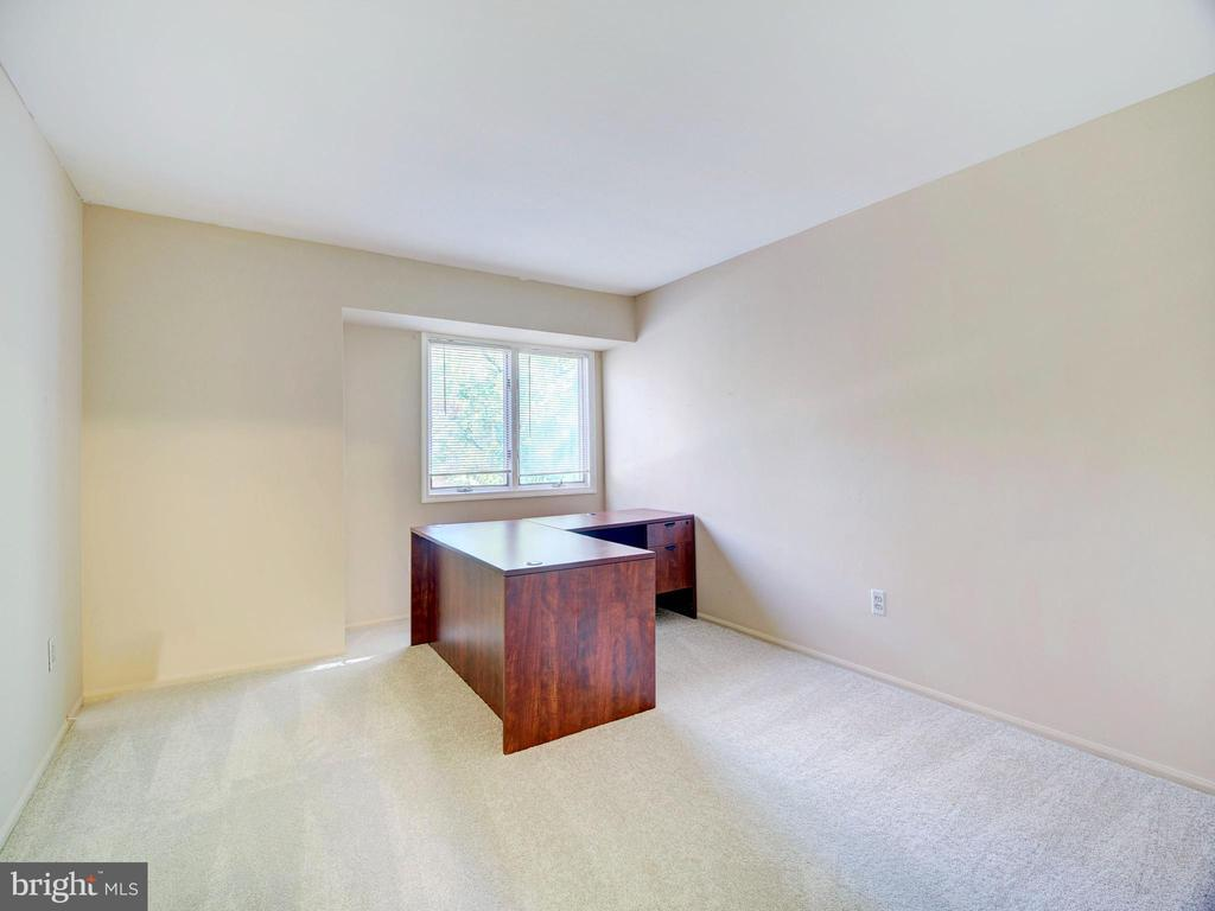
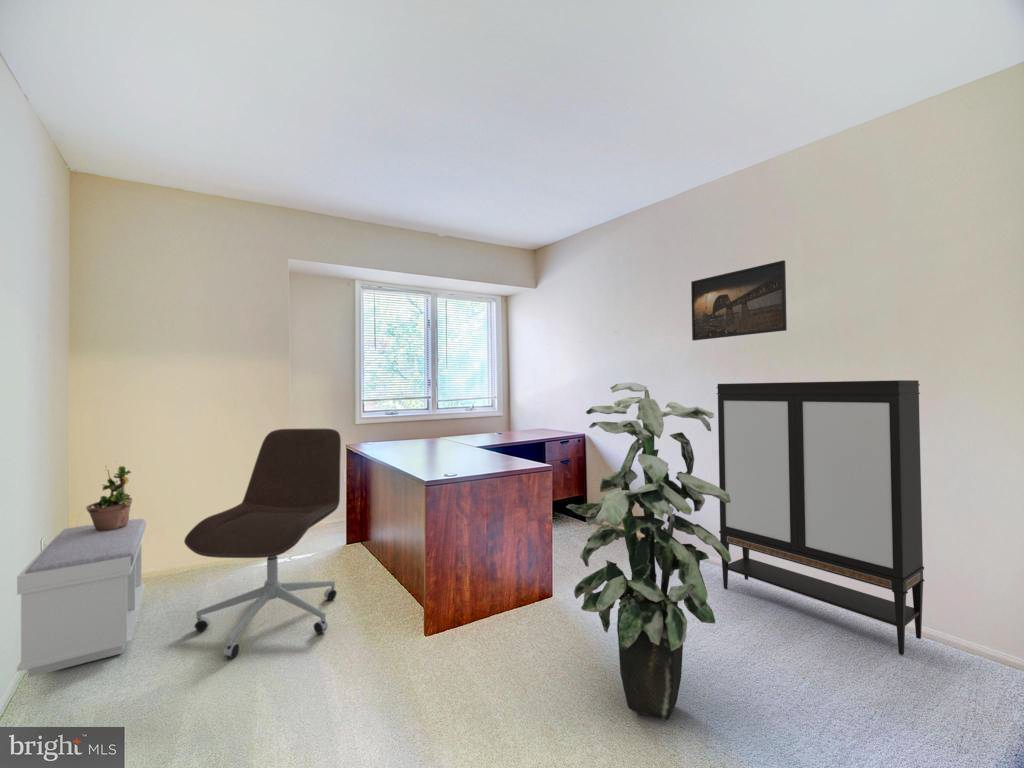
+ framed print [690,259,788,342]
+ storage cabinet [715,379,925,656]
+ bench [16,518,147,678]
+ office chair [183,428,342,659]
+ potted plant [85,460,134,531]
+ indoor plant [565,382,732,722]
